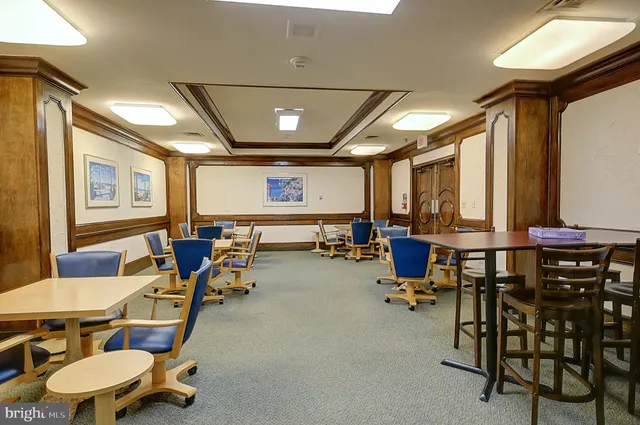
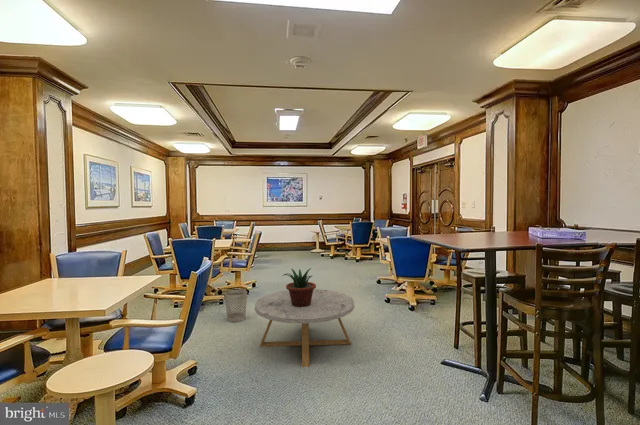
+ coffee table [254,288,355,368]
+ wastebasket [224,289,248,323]
+ potted plant [281,267,317,307]
